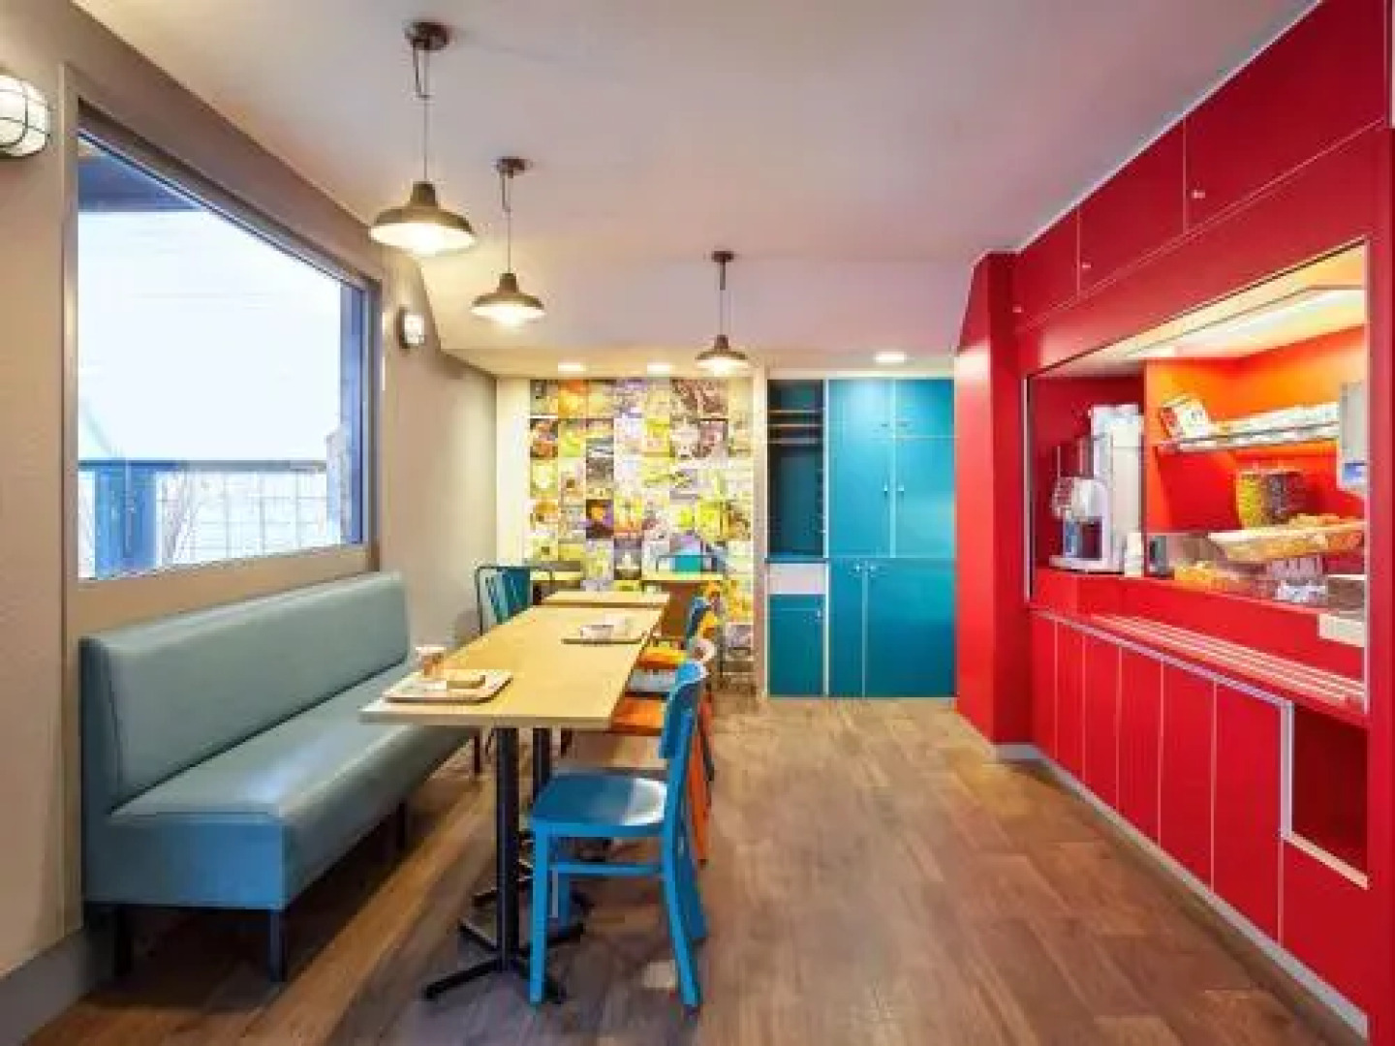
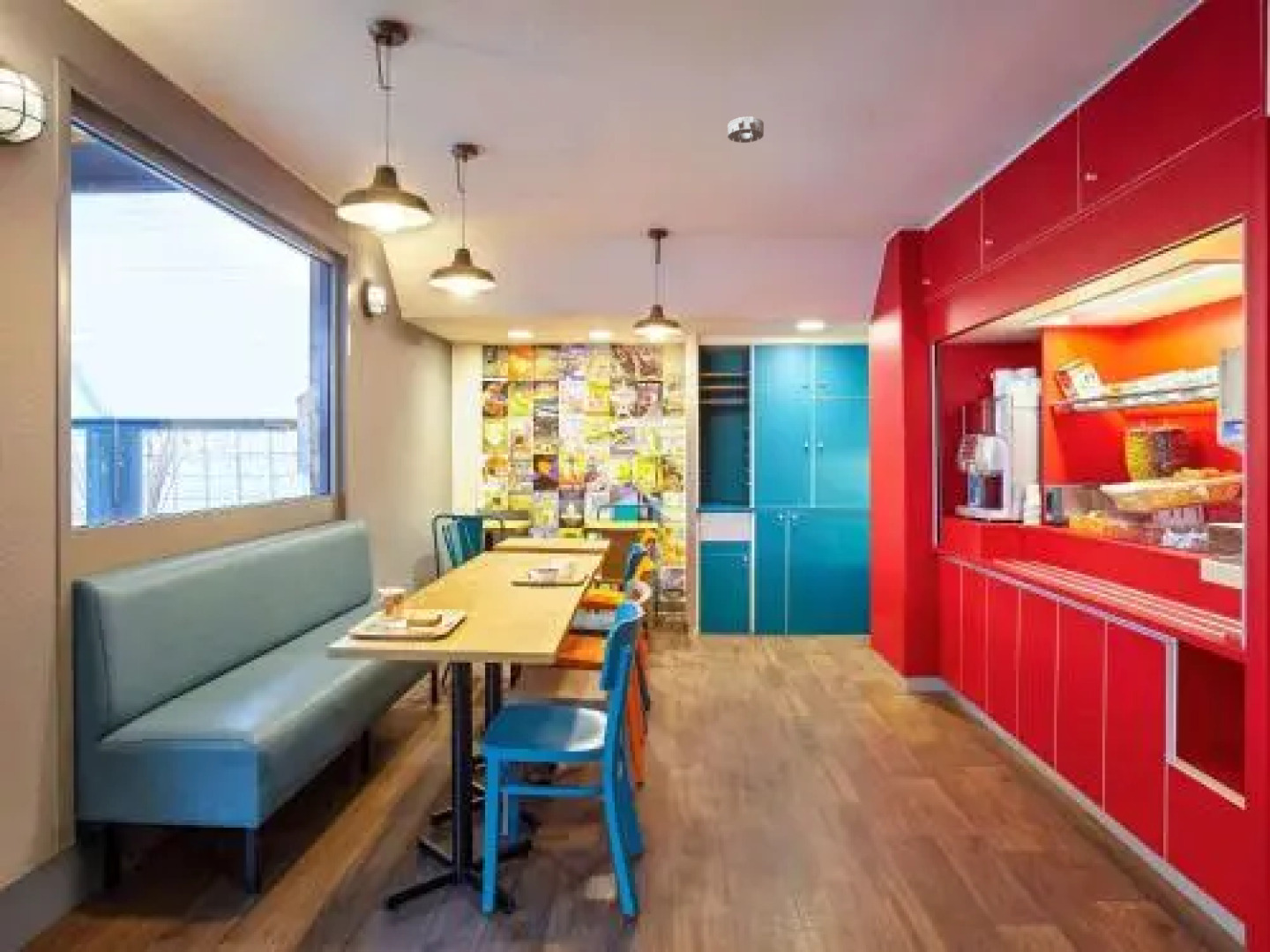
+ smoke detector [727,115,765,144]
